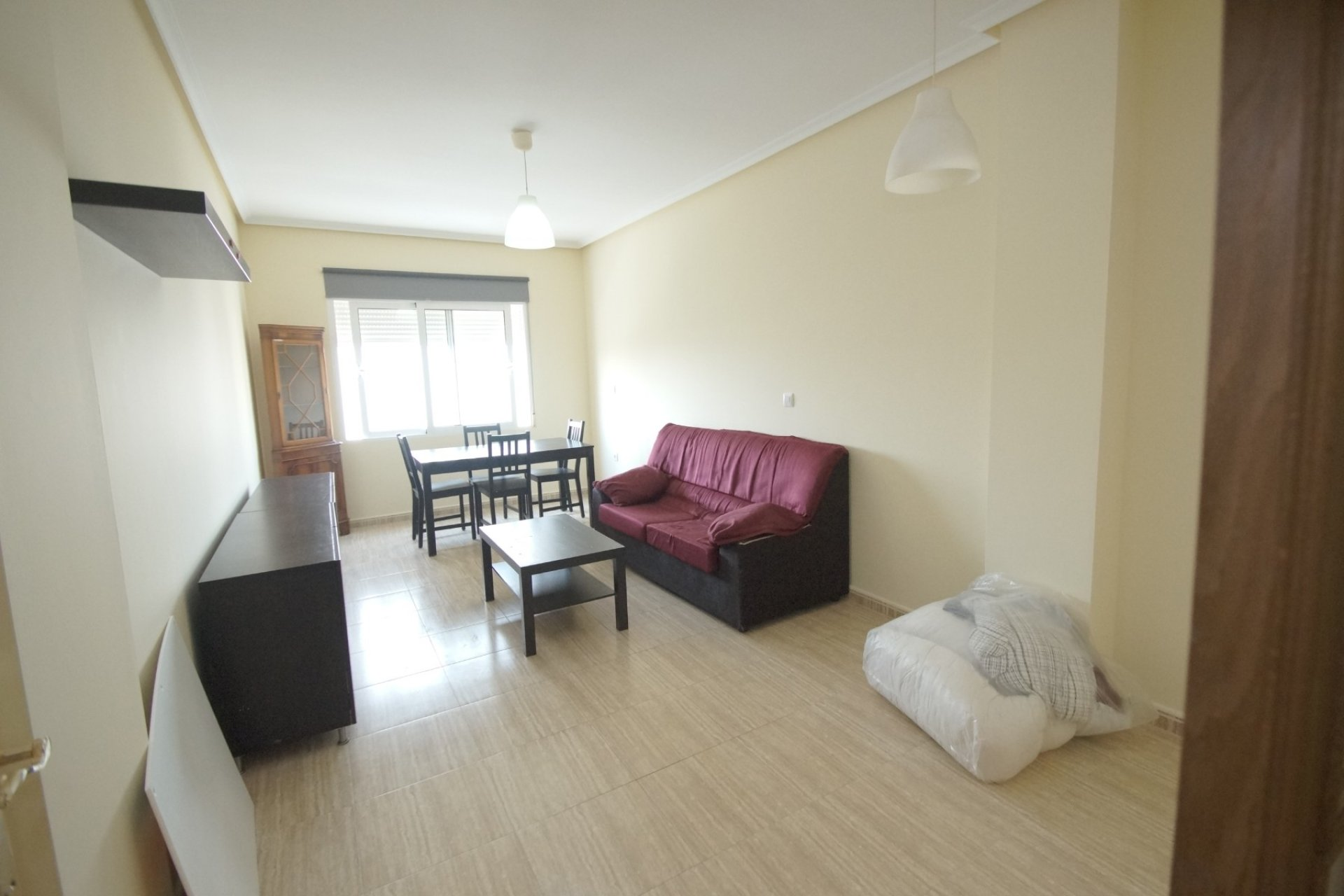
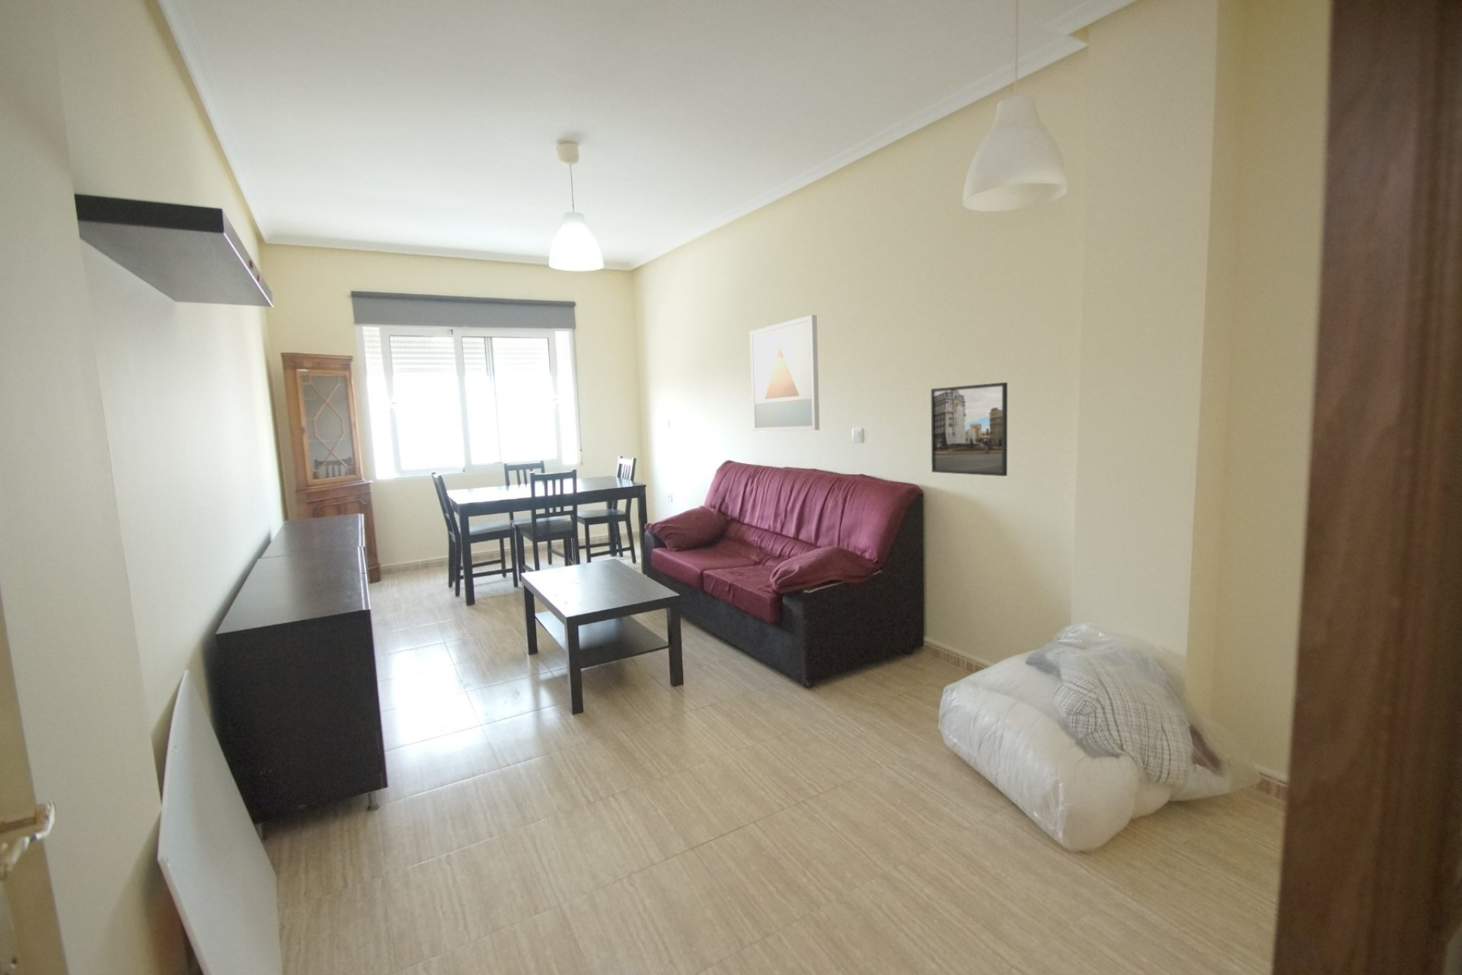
+ wall art [749,313,820,433]
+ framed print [930,382,1008,477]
